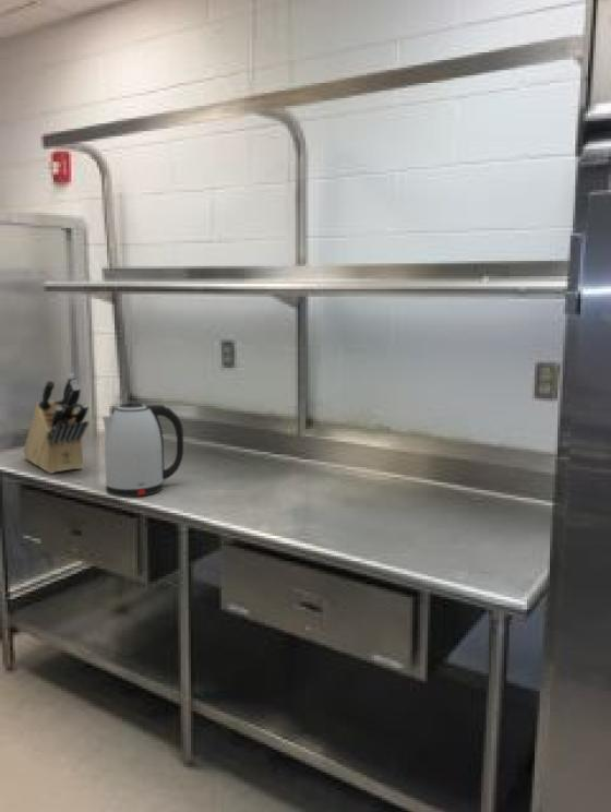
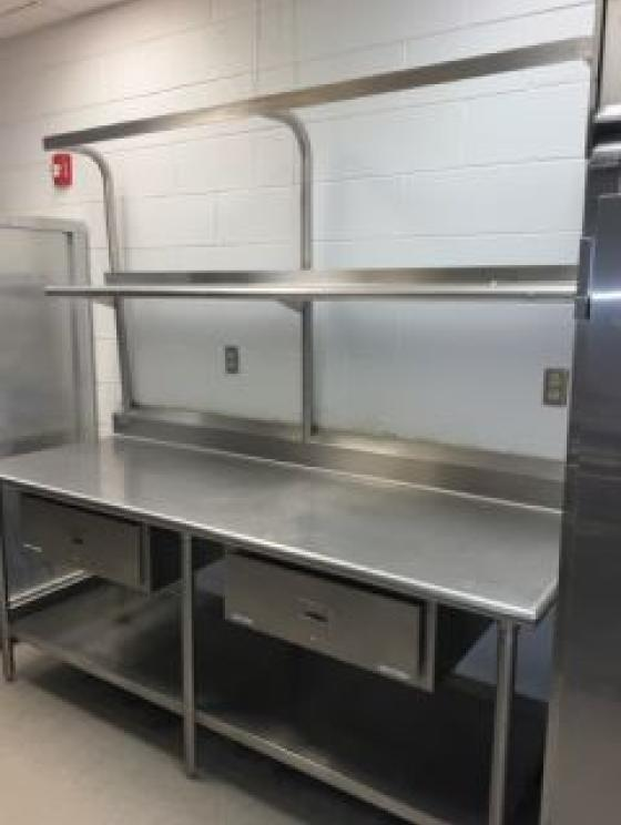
- kettle [101,402,184,498]
- knife block [23,373,89,475]
